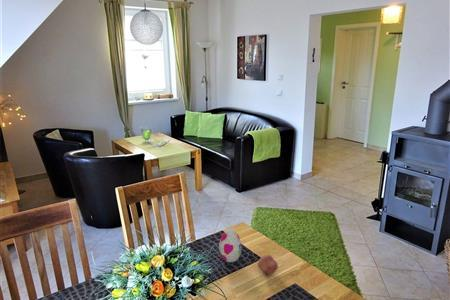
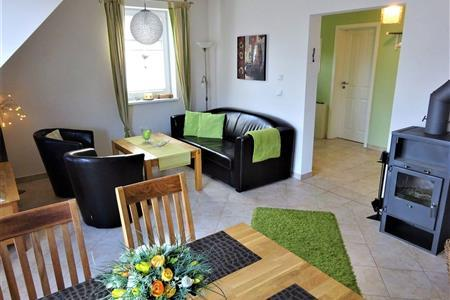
- decorative egg [218,228,243,263]
- fruit [257,254,279,276]
